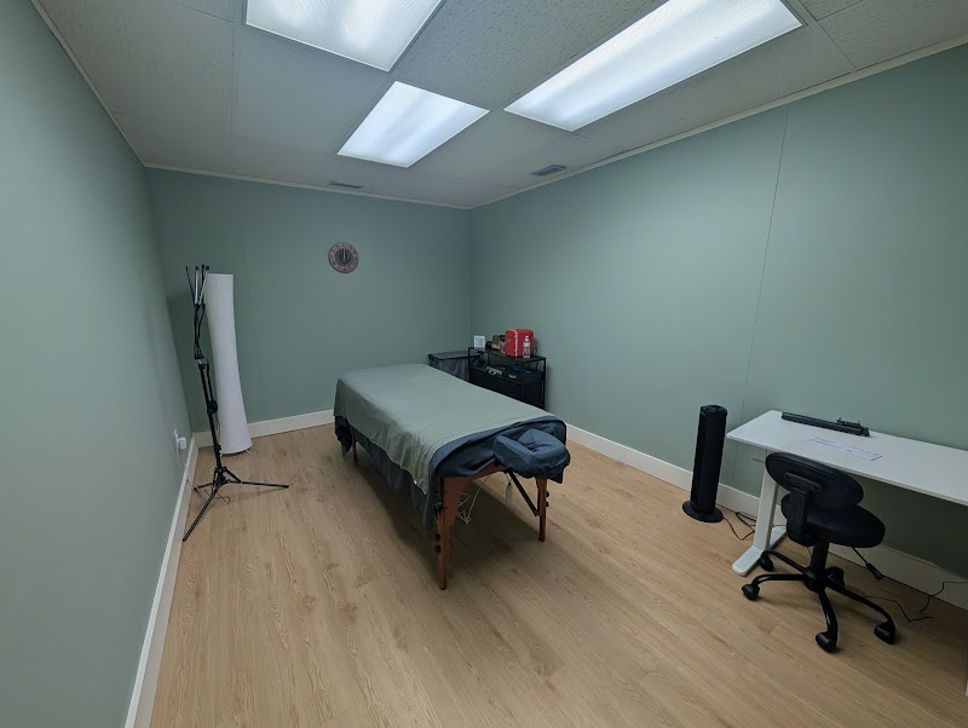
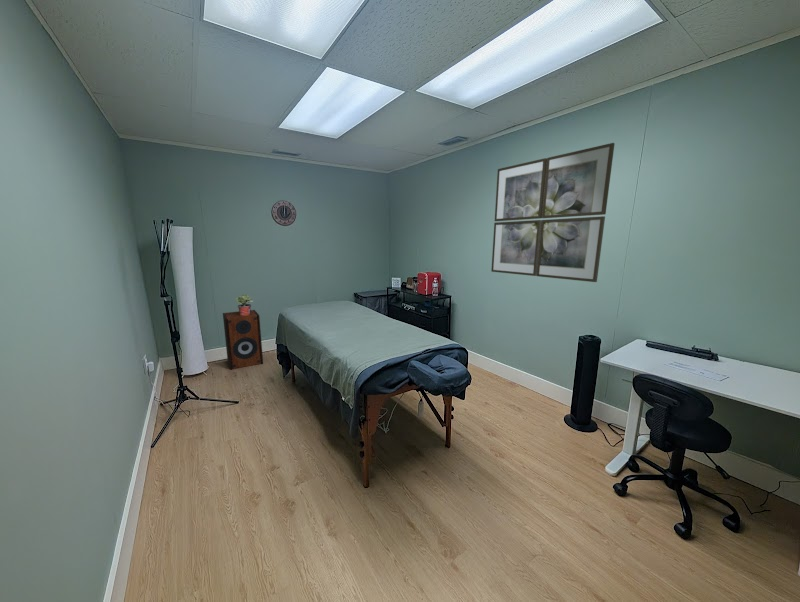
+ potted plant [235,293,254,316]
+ speaker [222,309,264,371]
+ wall art [490,142,615,283]
